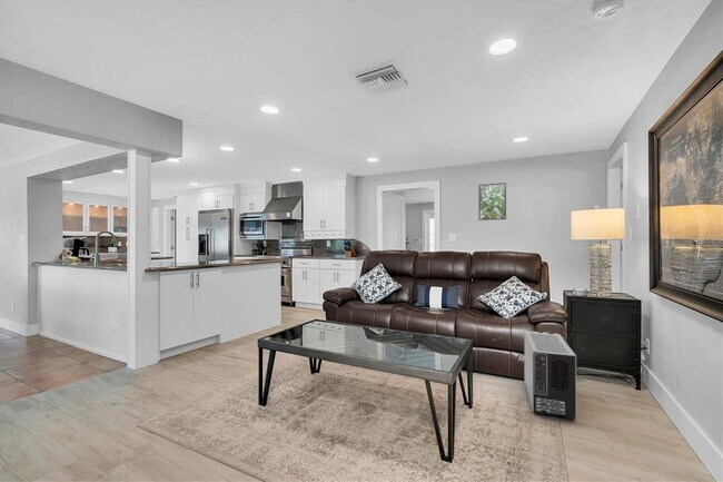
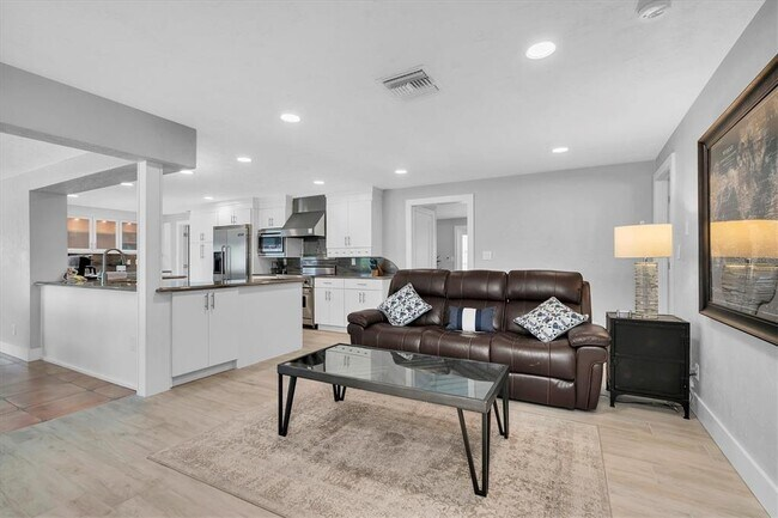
- air purifier [524,331,577,422]
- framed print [477,181,507,222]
